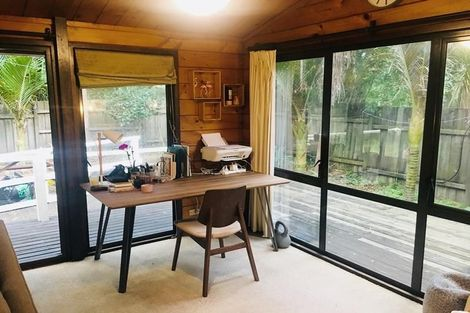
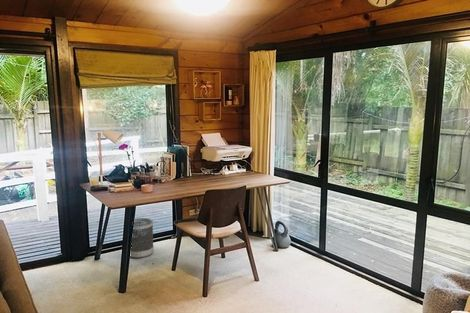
+ wastebasket [129,217,155,259]
